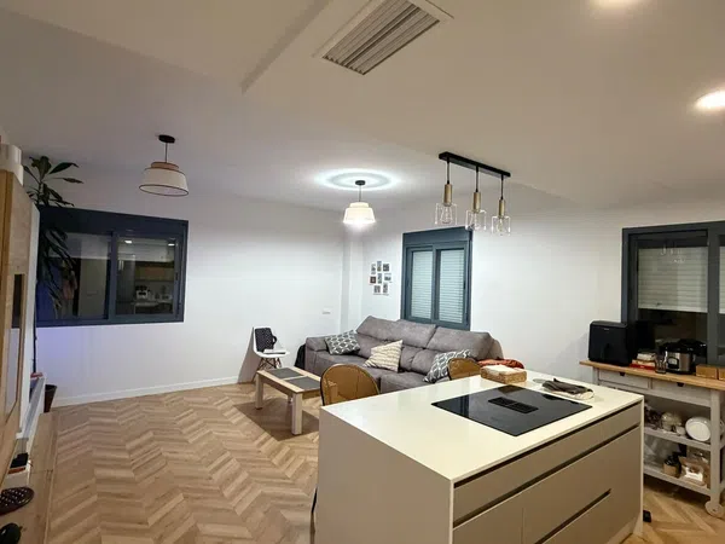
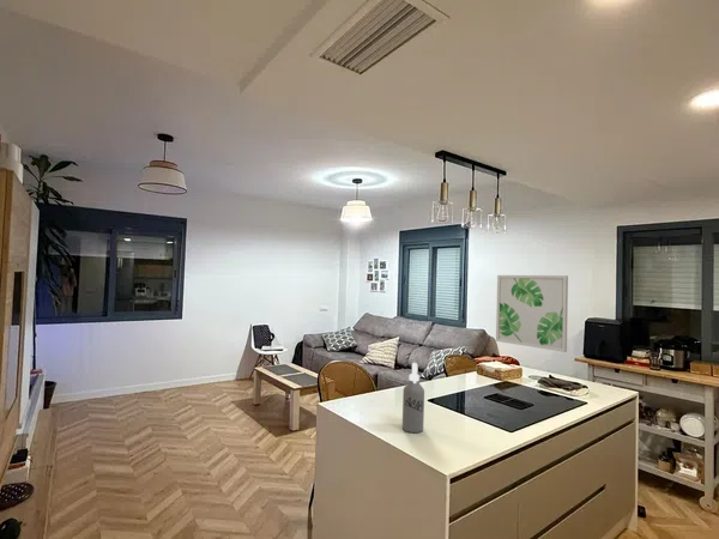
+ wall art [495,274,569,353]
+ spray bottle [401,362,425,434]
